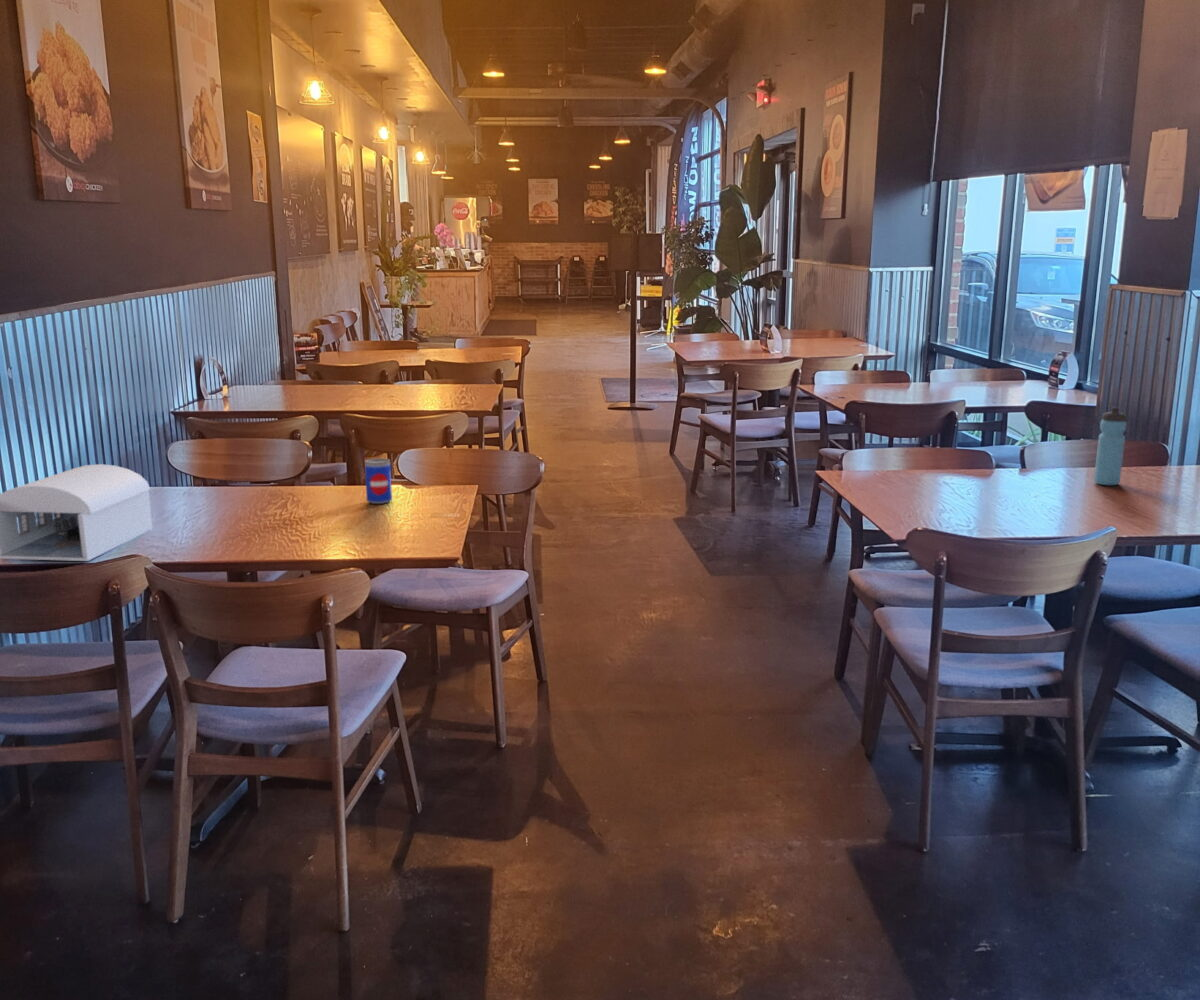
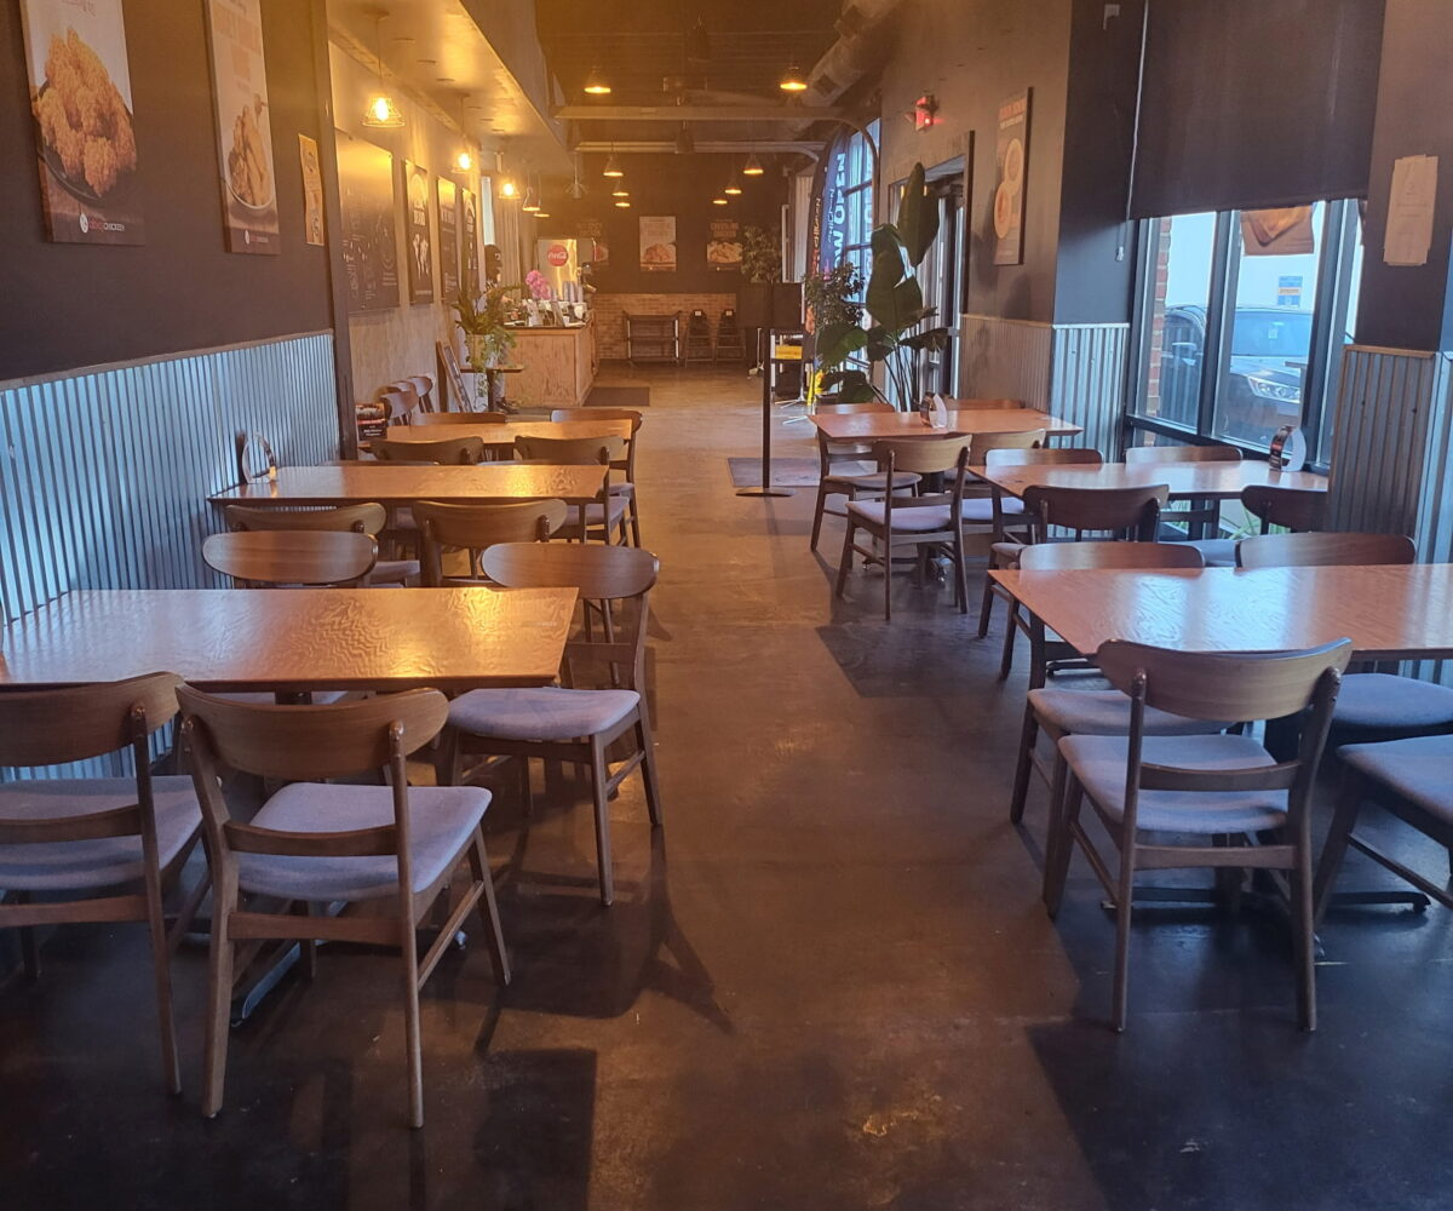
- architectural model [0,463,153,562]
- beer can [364,457,393,505]
- water bottle [1093,406,1128,486]
